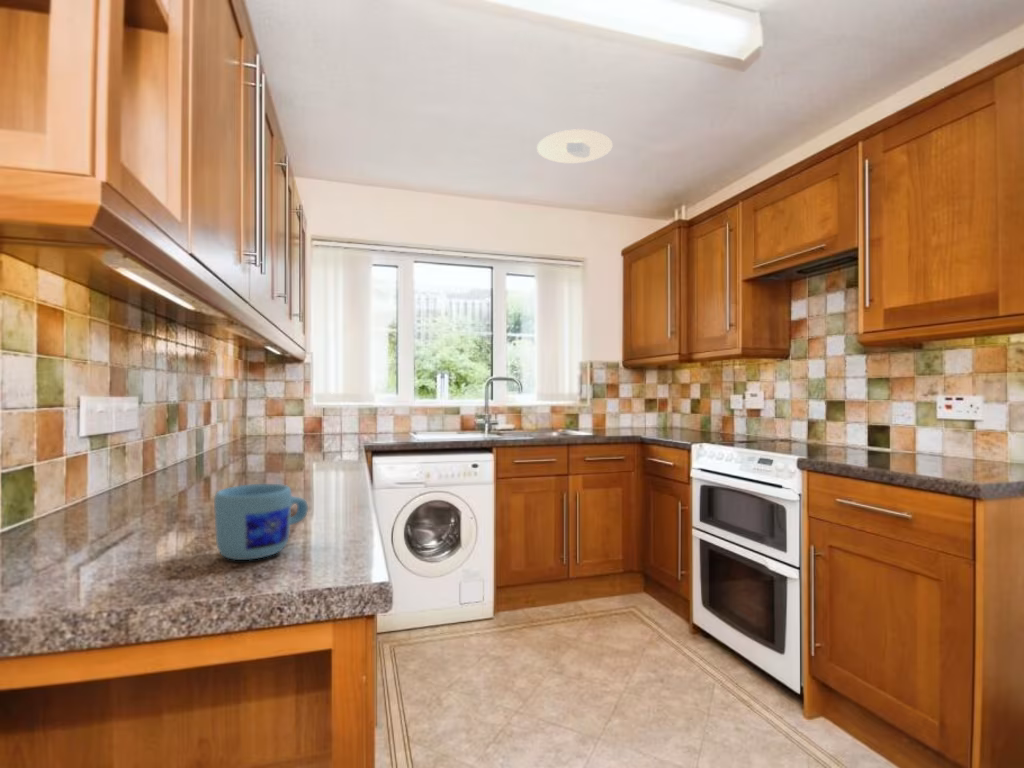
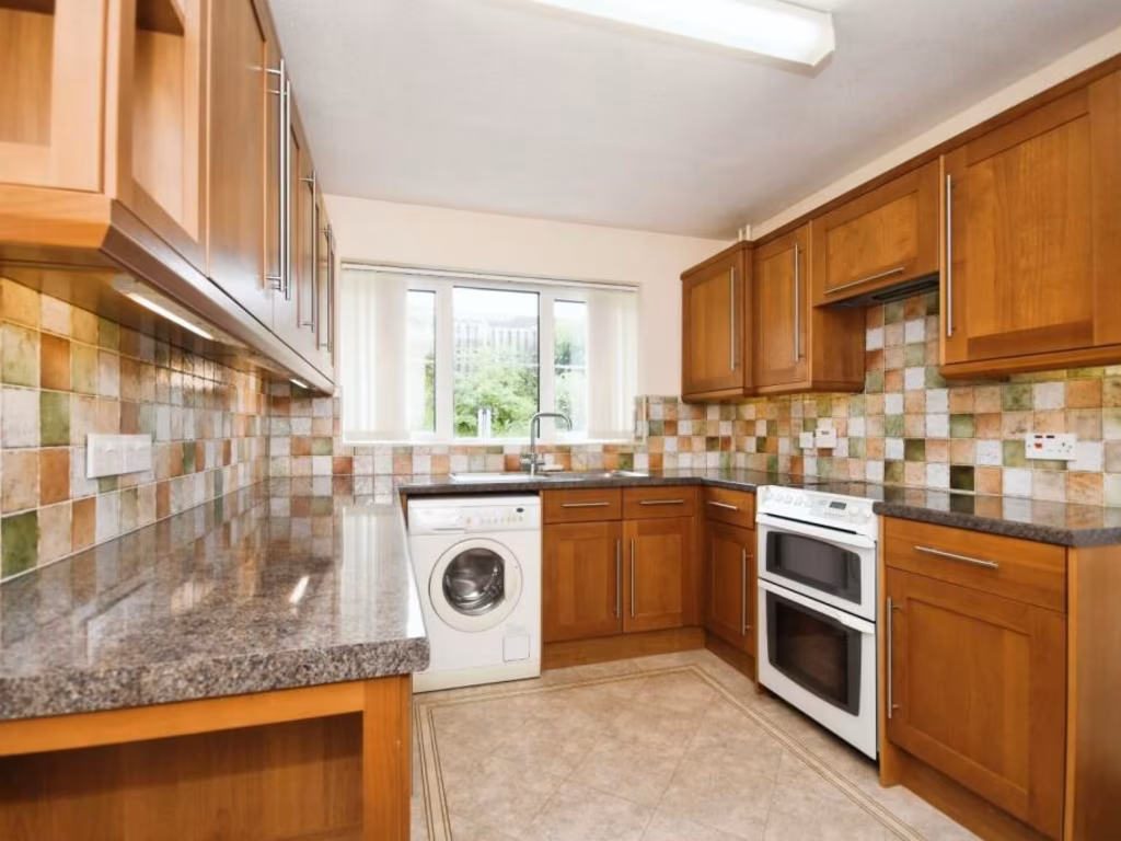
- mug [213,483,309,561]
- recessed light [536,128,614,165]
